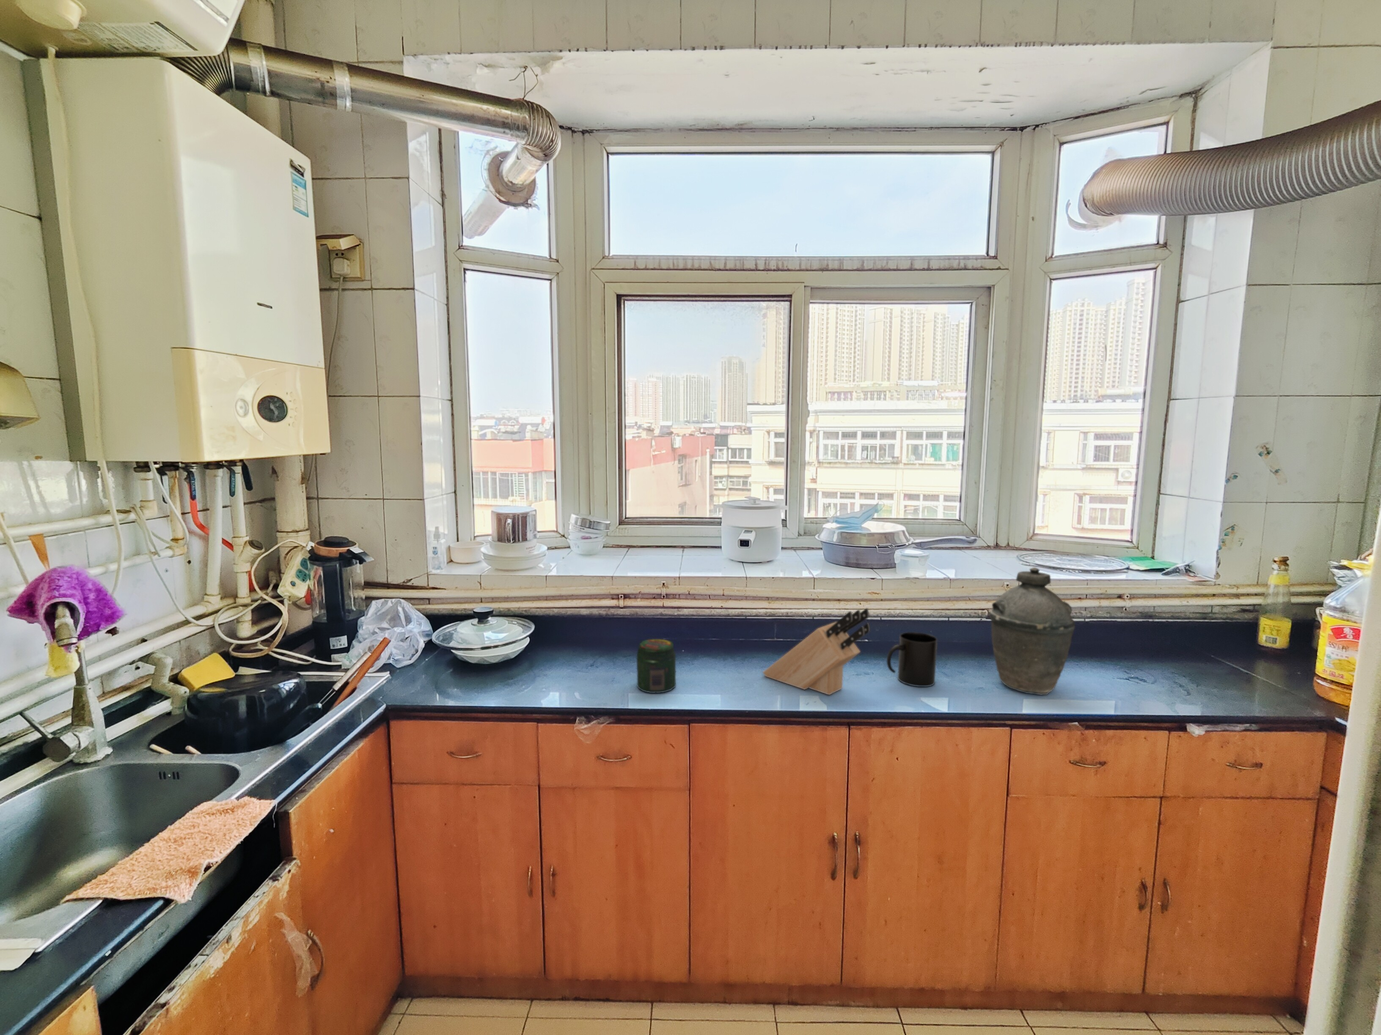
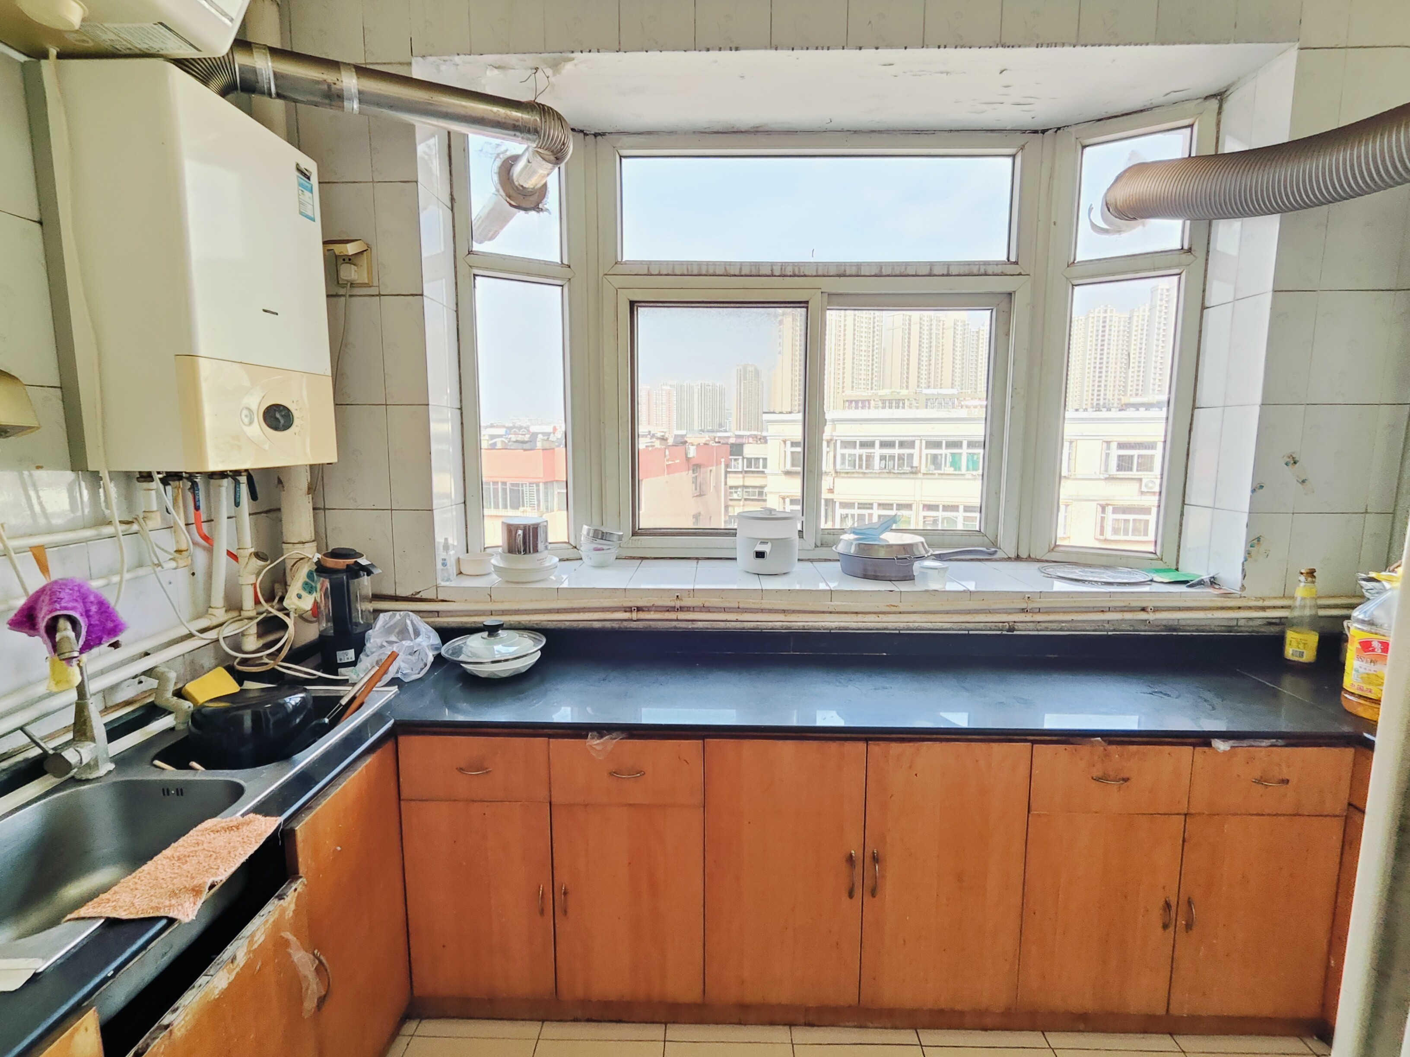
- mug [886,632,937,687]
- knife block [762,608,870,696]
- kettle [988,566,1075,696]
- jar [636,638,676,694]
